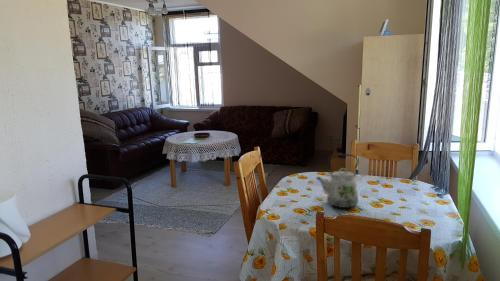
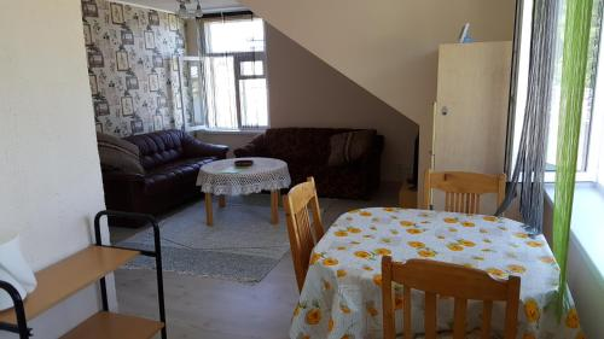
- kettle [315,153,360,209]
